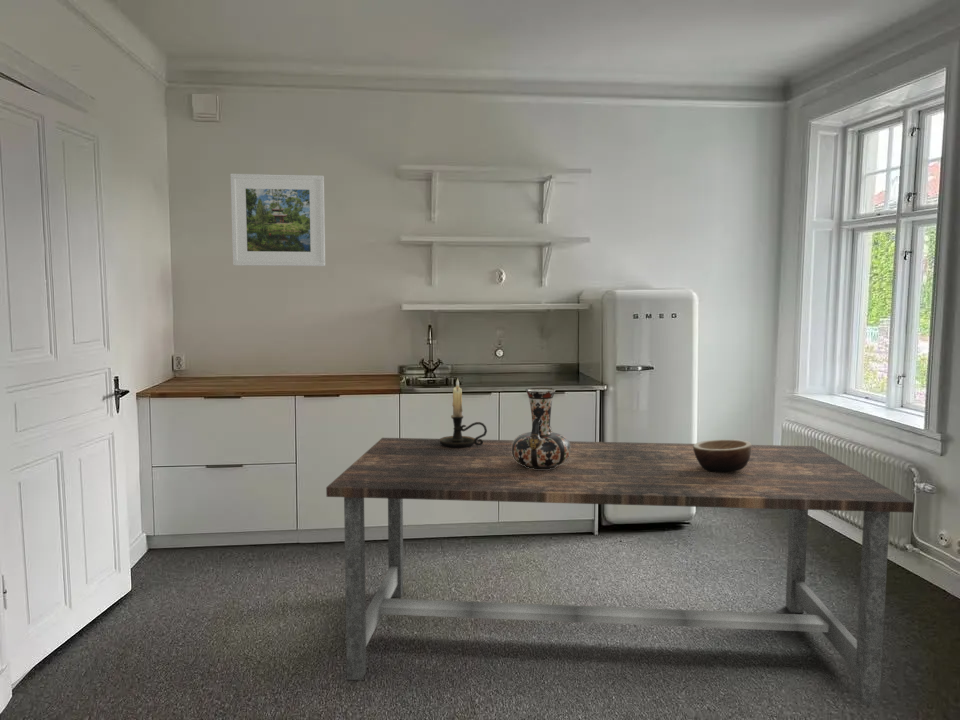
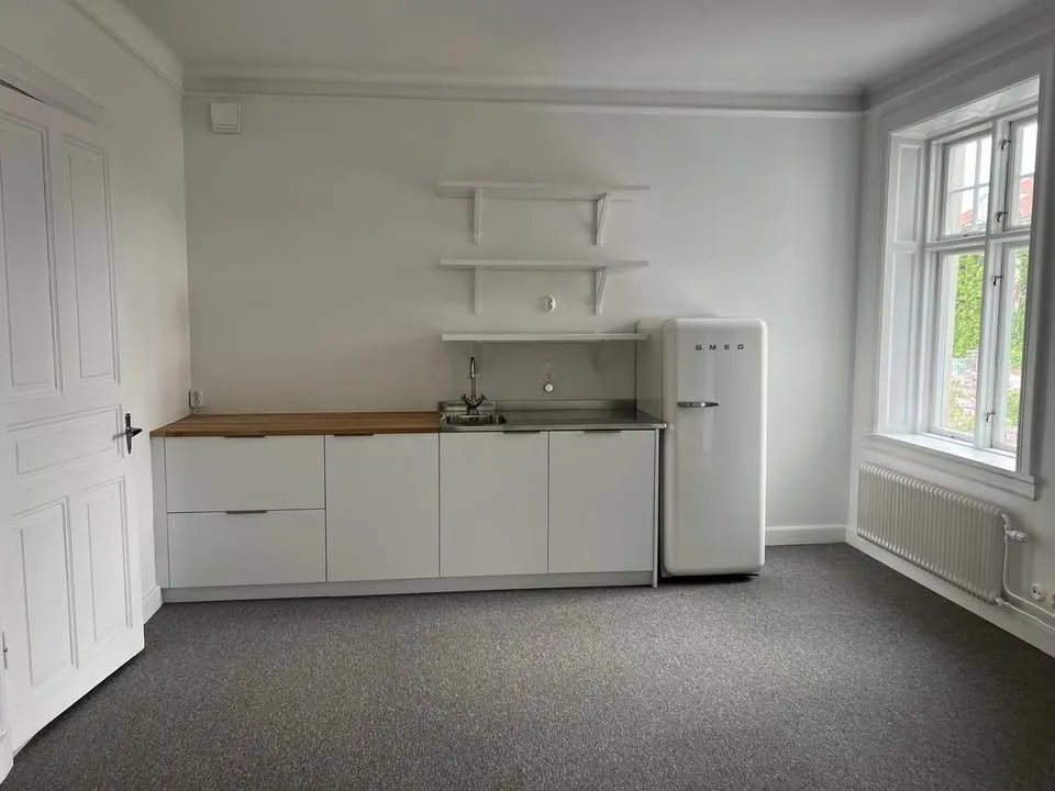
- bowl [693,438,752,472]
- decorative vase [512,387,571,469]
- candle holder [439,377,488,448]
- dining table [325,437,915,706]
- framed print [229,173,326,267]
